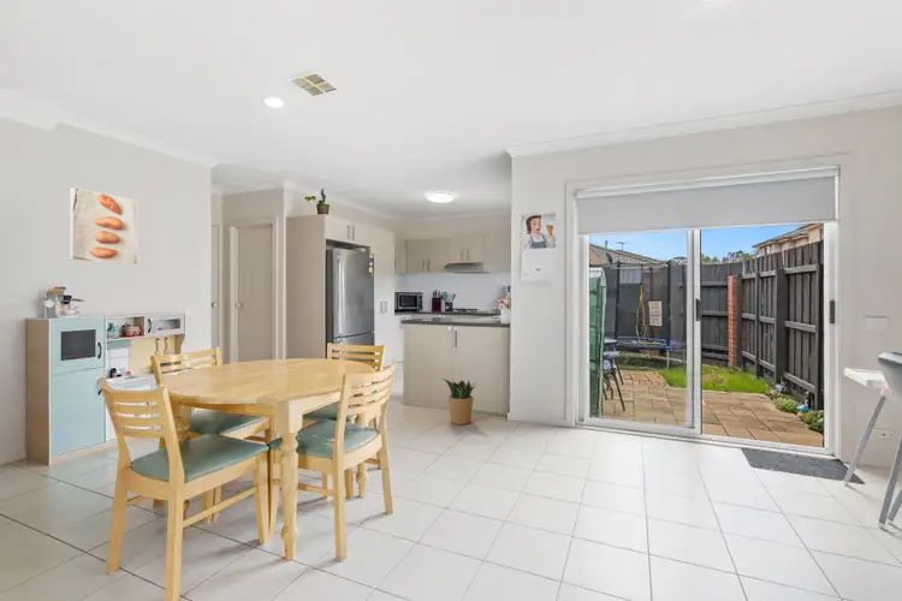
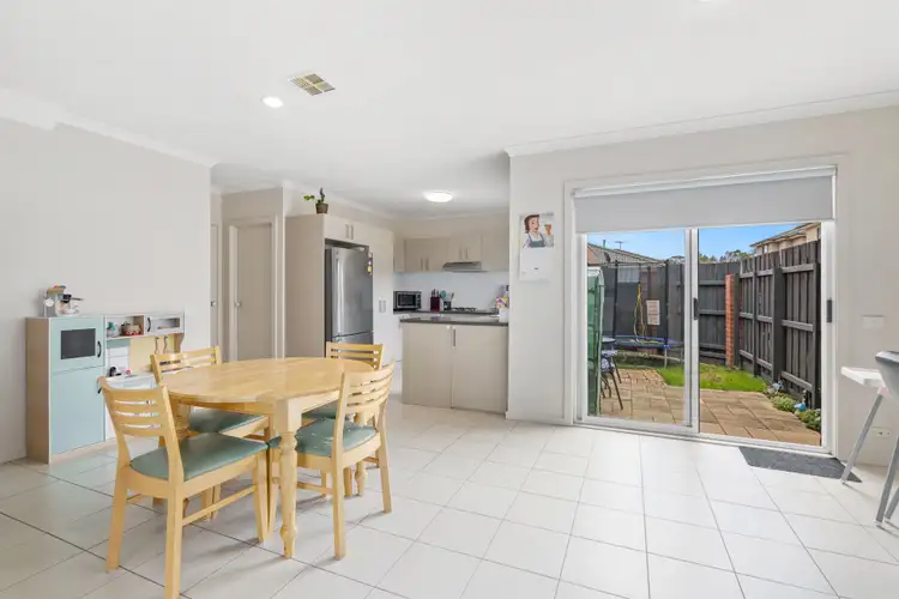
- potted plant [441,377,479,426]
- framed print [69,186,138,266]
